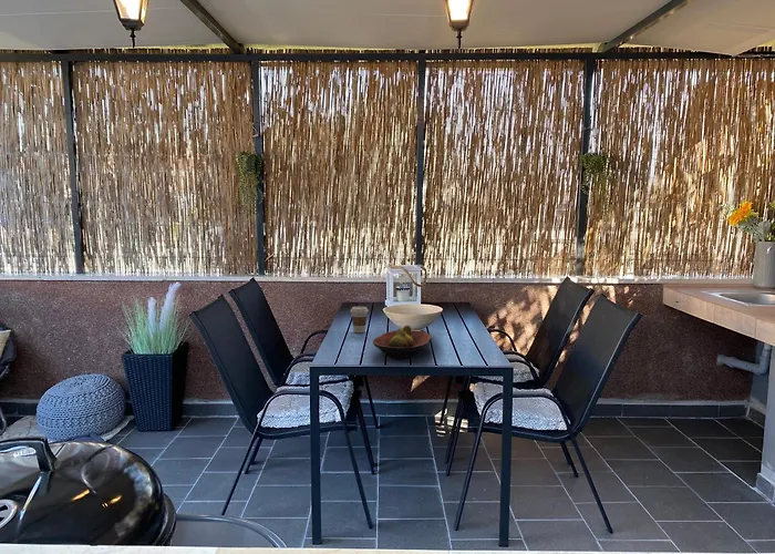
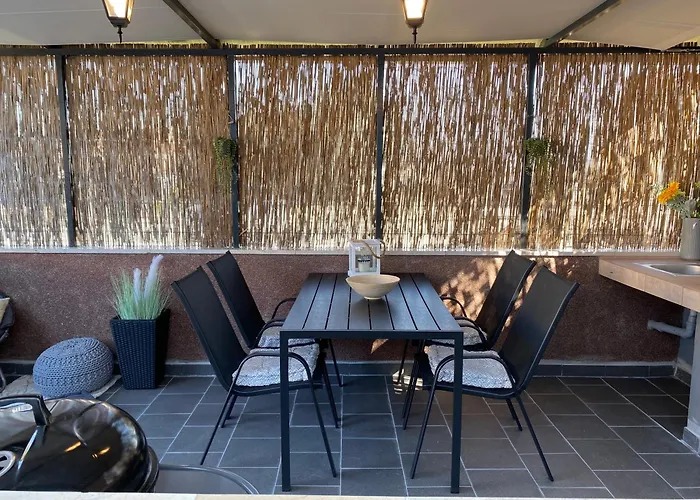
- coffee cup [350,306,370,334]
- fruit bowl [372,325,432,360]
